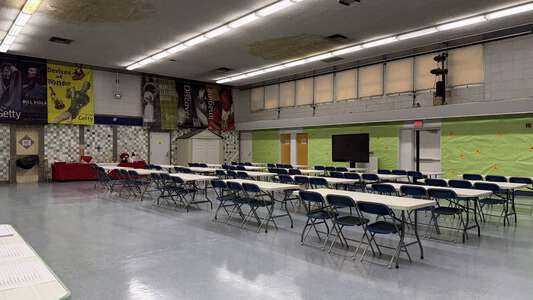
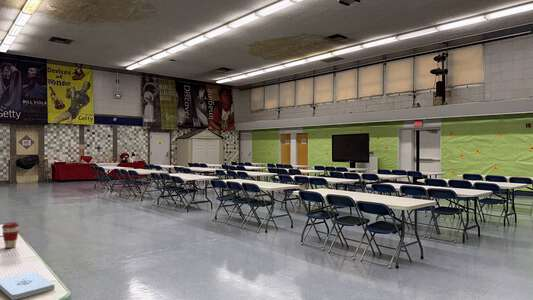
+ coffee cup [1,221,20,249]
+ notepad [0,270,56,300]
